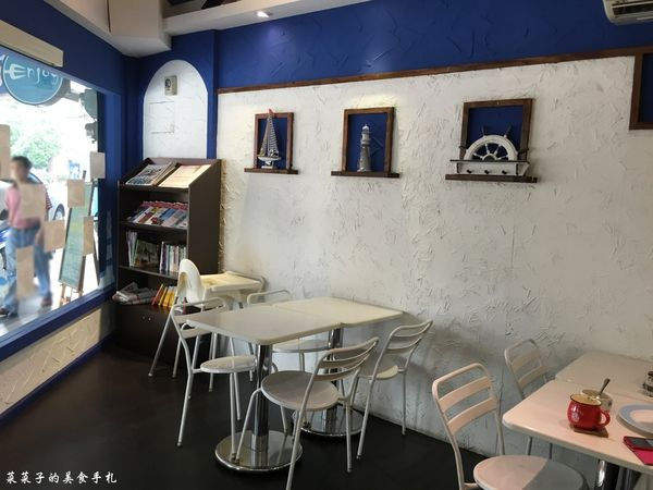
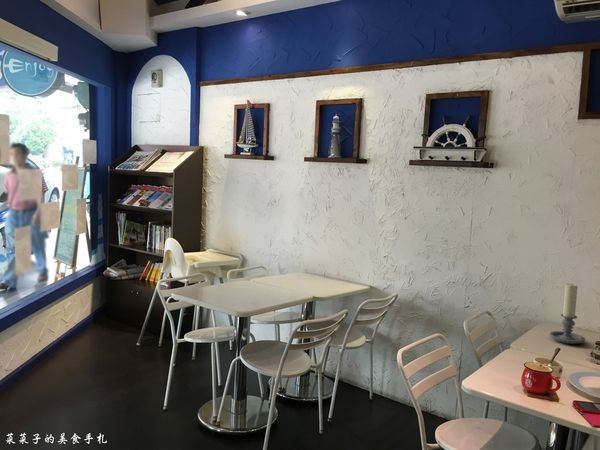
+ candle holder [548,282,586,345]
